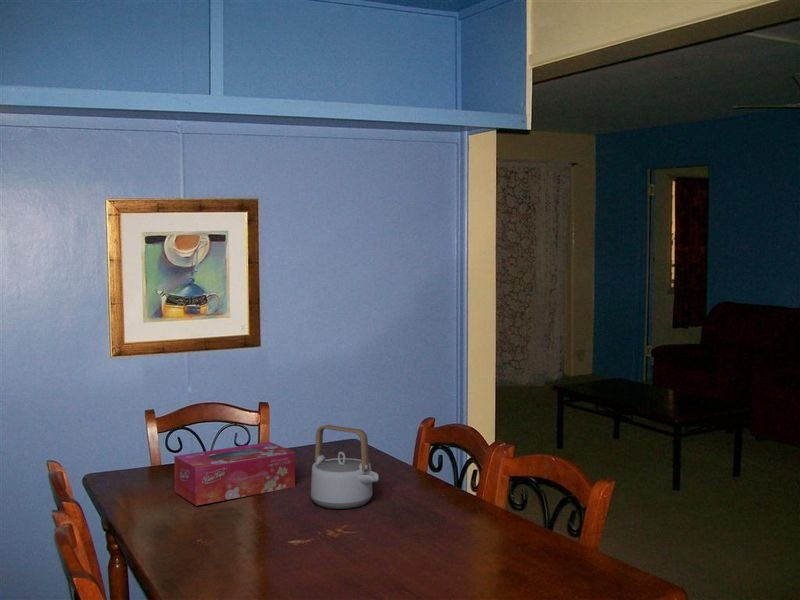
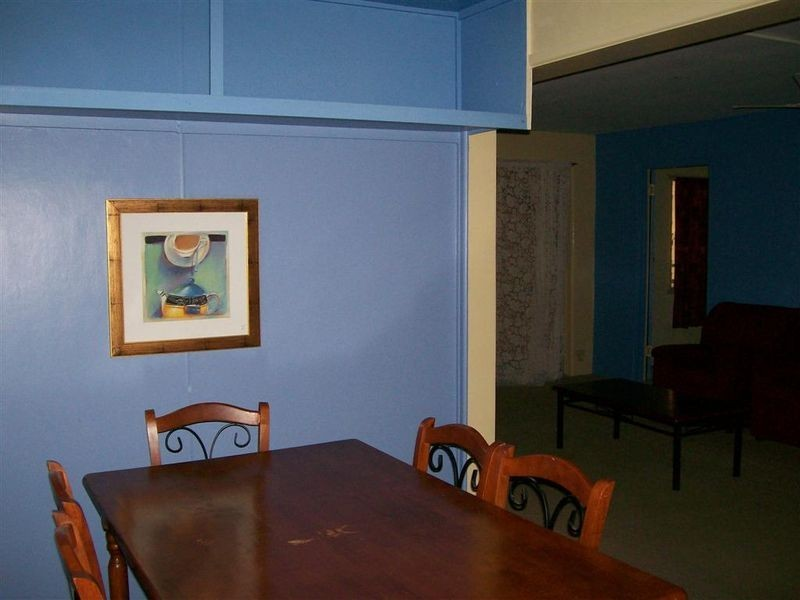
- tissue box [173,441,296,506]
- teapot [310,424,380,510]
